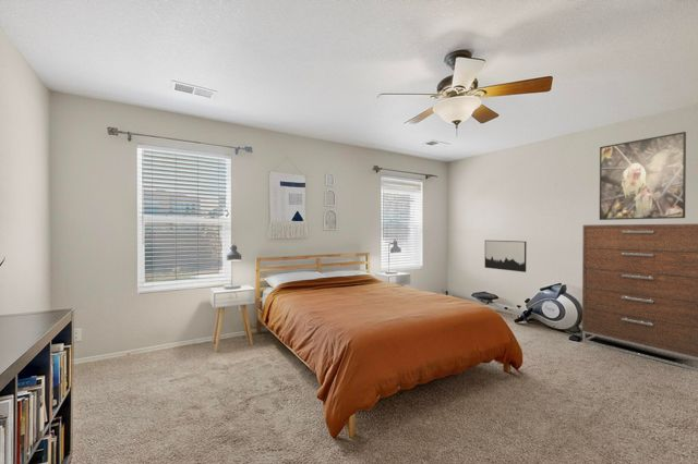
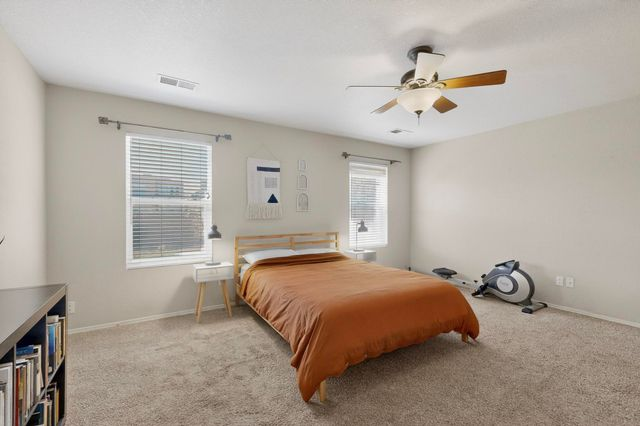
- dresser [581,223,698,371]
- wall art [484,240,528,273]
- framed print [599,131,687,221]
